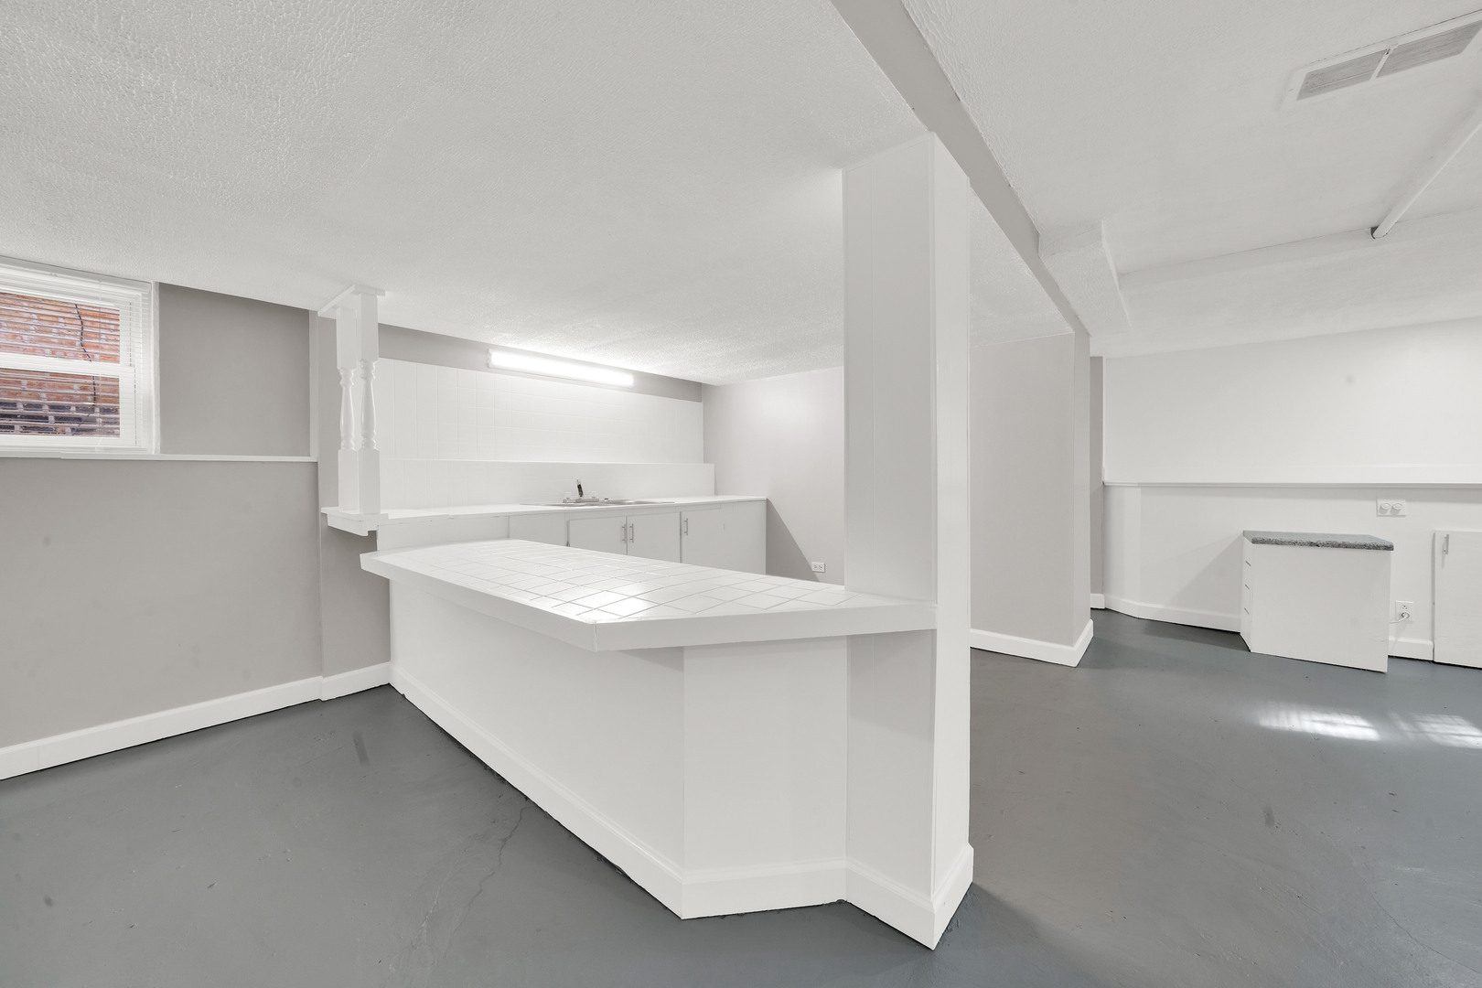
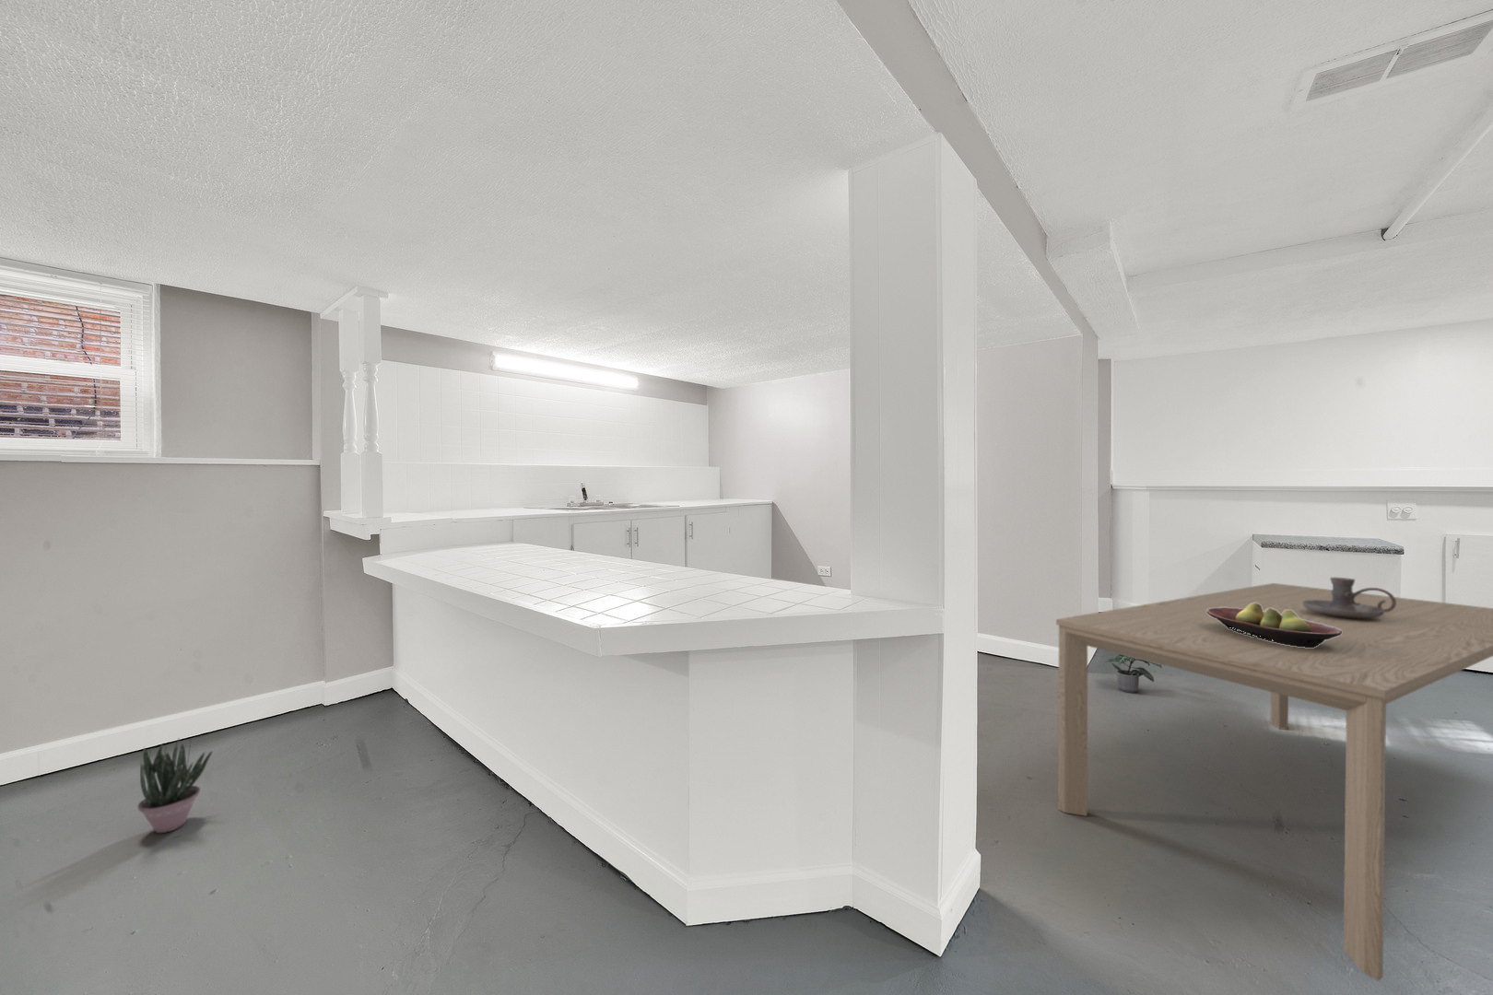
+ dining table [1055,582,1493,982]
+ fruit bowl [1206,603,1342,647]
+ potted plant [137,737,213,834]
+ candle holder [1302,576,1396,619]
+ potted plant [1105,654,1163,694]
